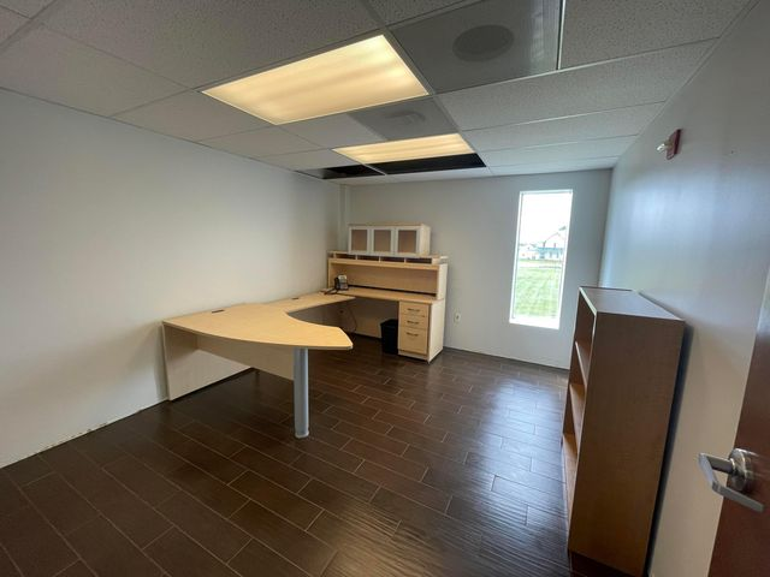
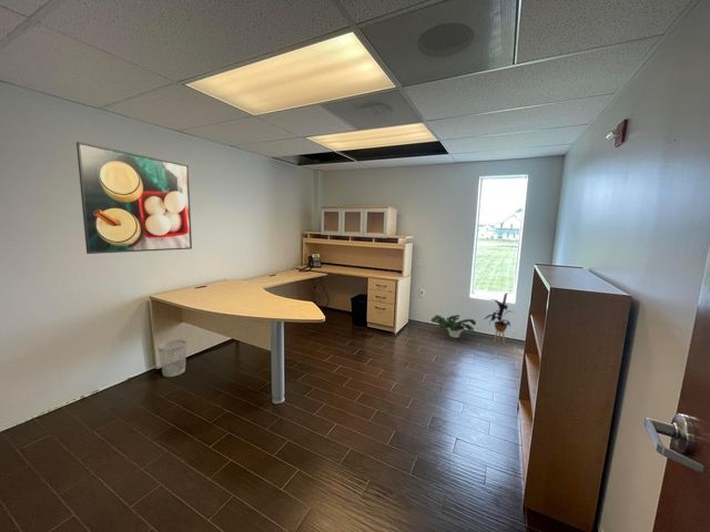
+ potted plant [430,314,477,339]
+ house plant [483,291,515,346]
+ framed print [75,141,193,255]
+ wastebasket [158,339,187,378]
